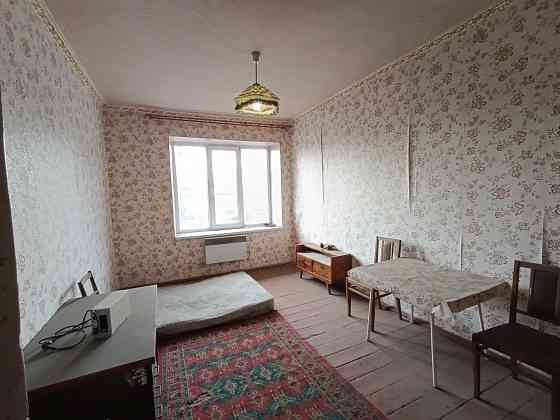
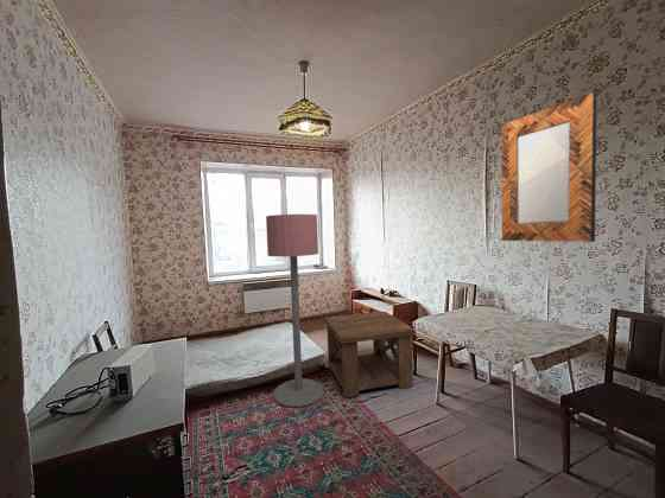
+ home mirror [500,91,597,243]
+ side table [323,311,417,398]
+ floor lamp [265,213,325,408]
